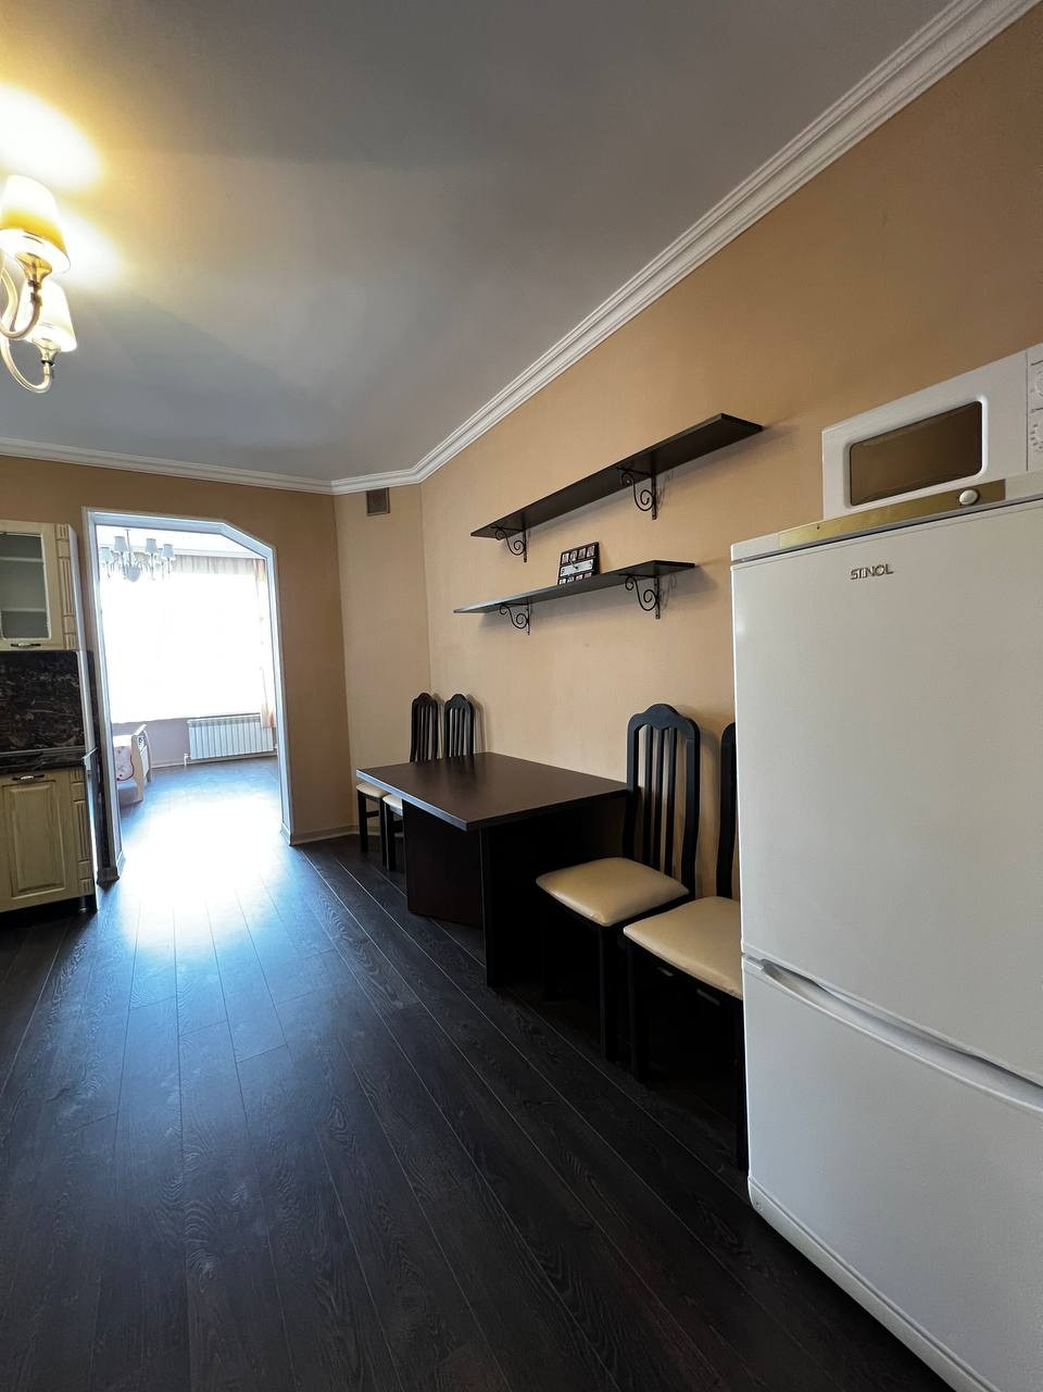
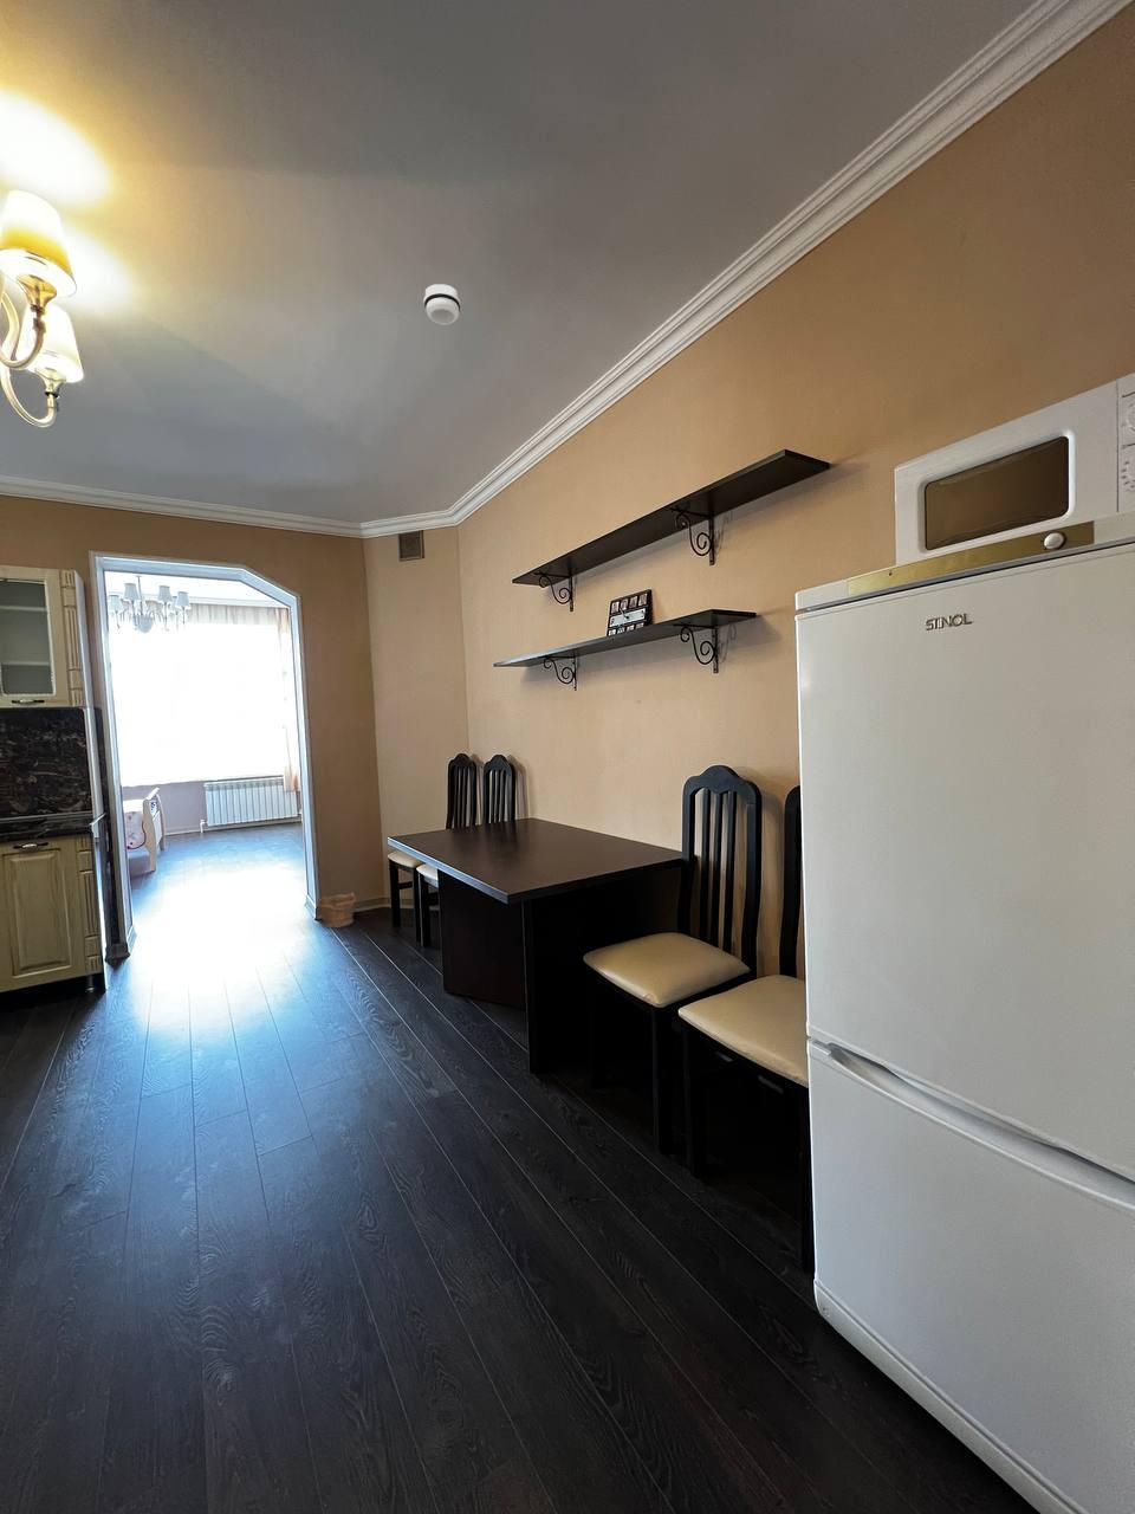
+ smoke detector [422,283,463,325]
+ clay pot [316,892,356,929]
